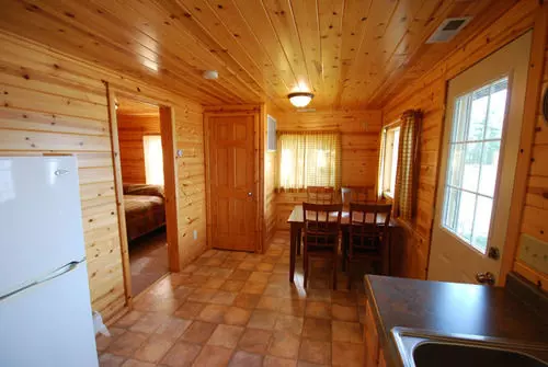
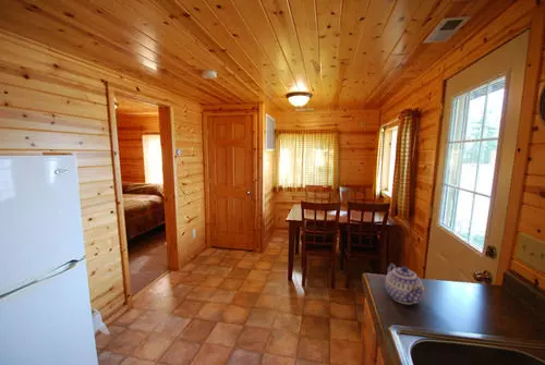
+ teapot [385,263,426,305]
